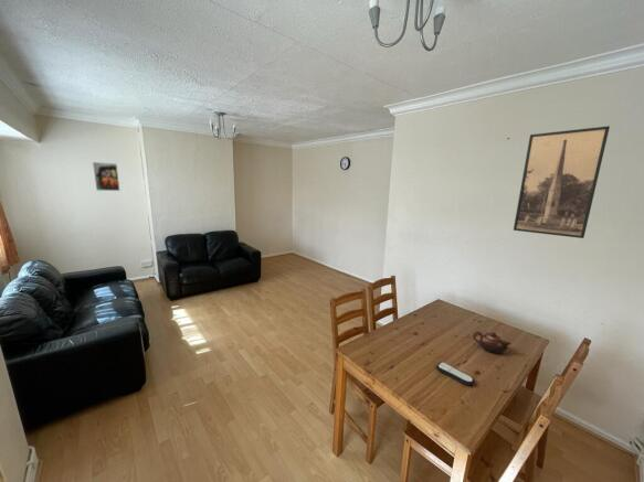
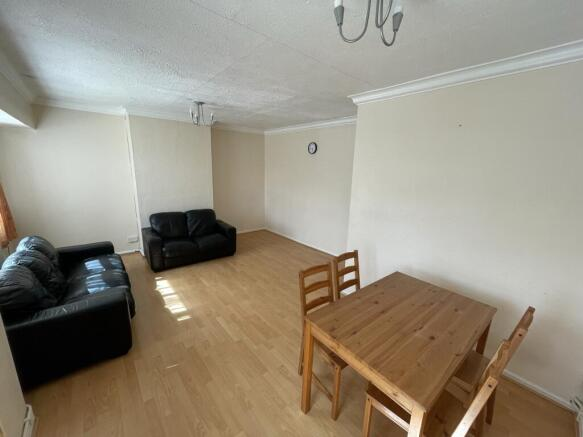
- teapot [472,330,513,354]
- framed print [513,125,611,239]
- remote control [435,361,475,387]
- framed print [92,161,120,192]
